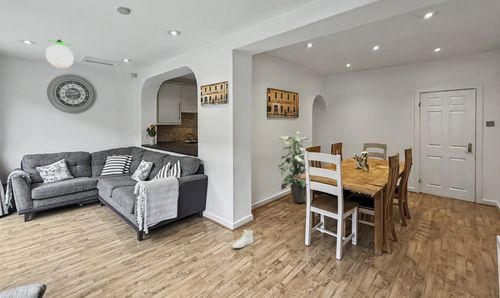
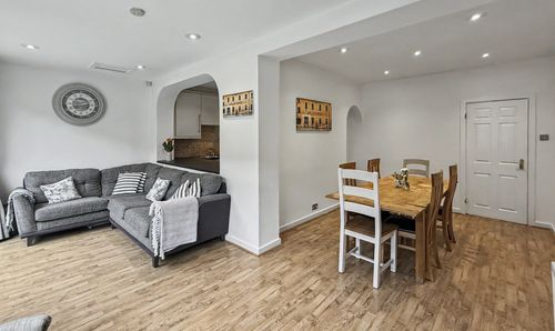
- indoor plant [277,131,311,204]
- sneaker [232,229,254,249]
- ceiling light [45,39,74,69]
